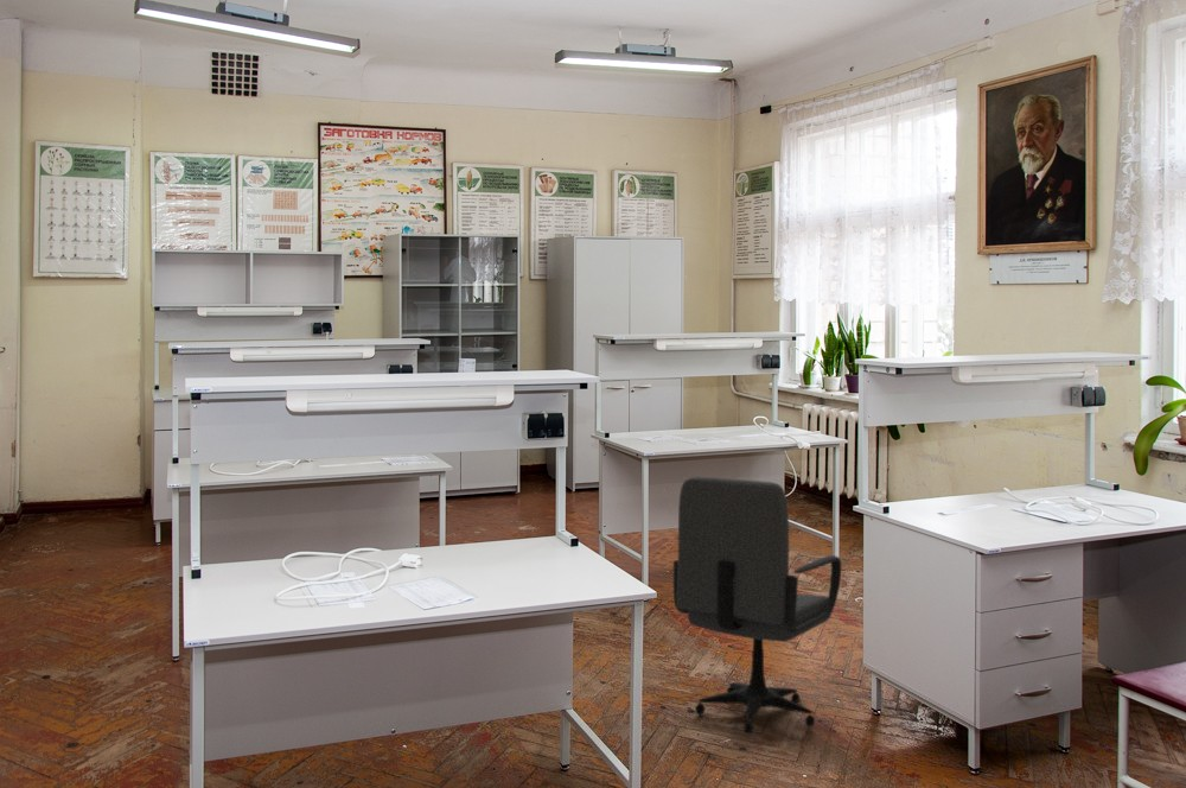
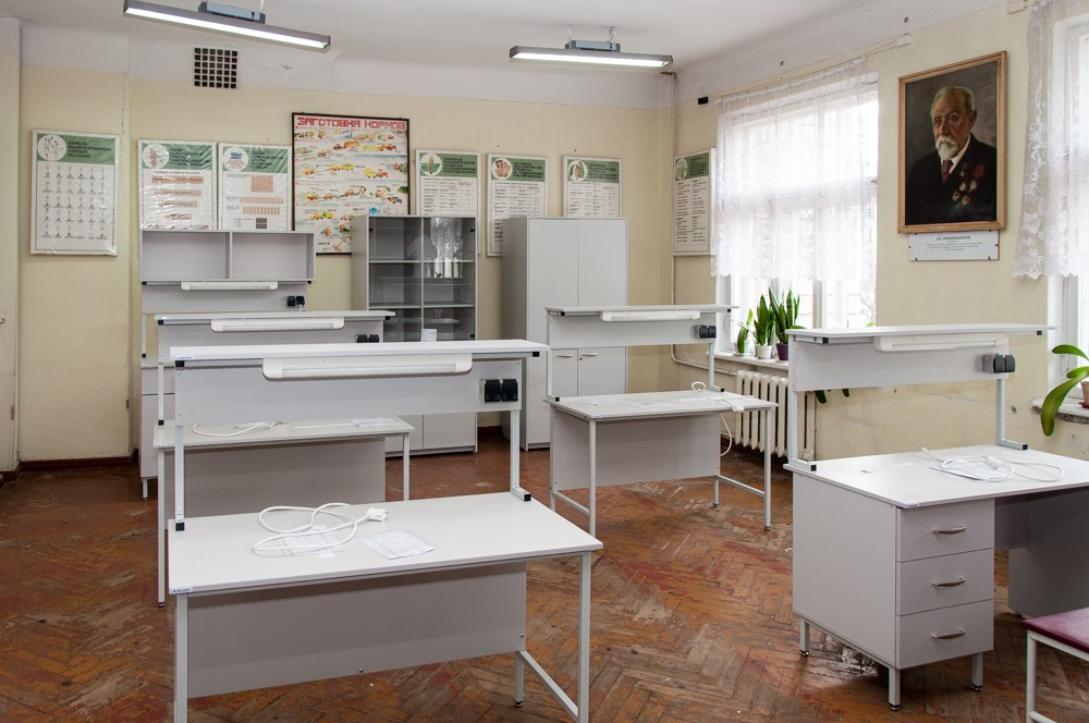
- office chair [672,476,842,736]
